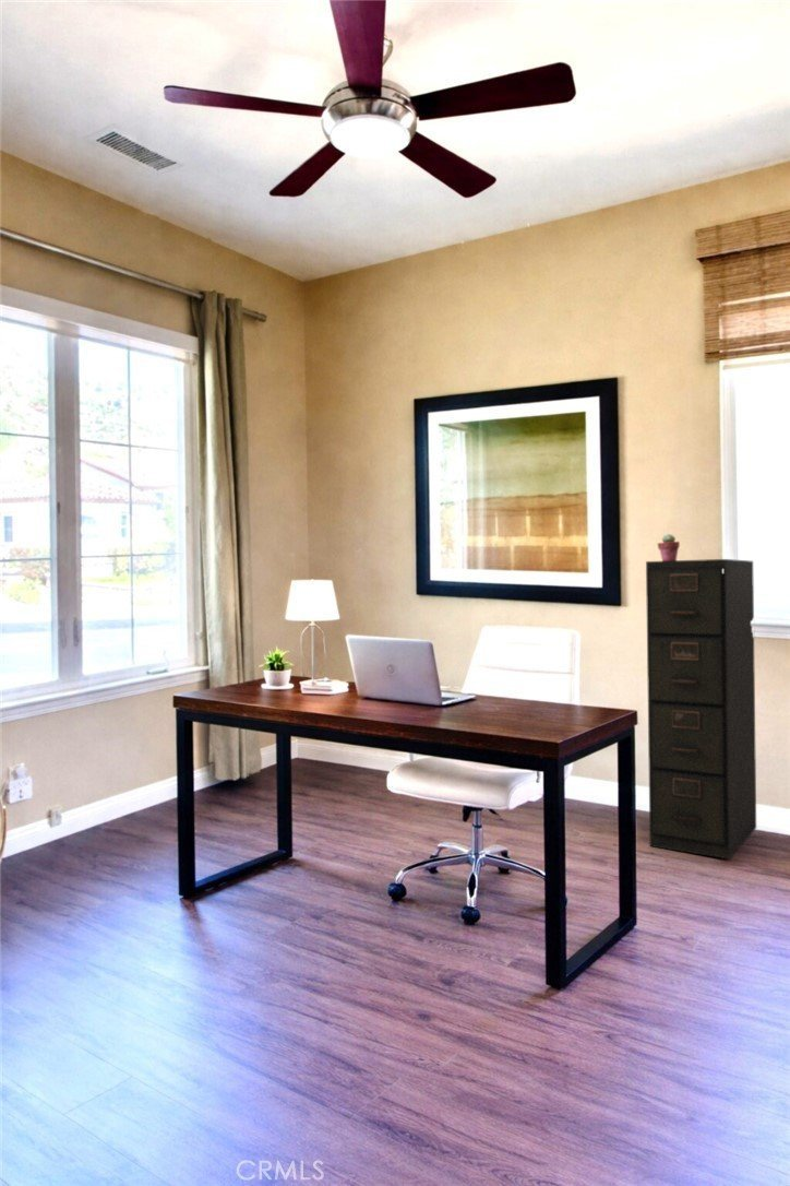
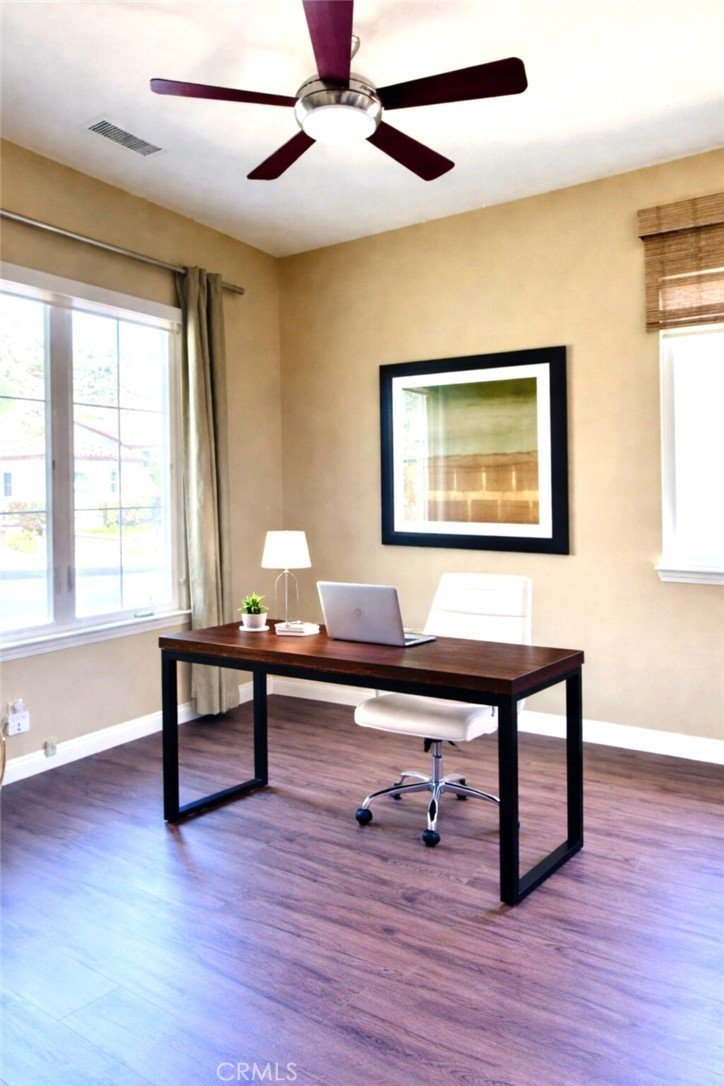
- potted succulent [657,533,681,561]
- filing cabinet [645,558,757,861]
